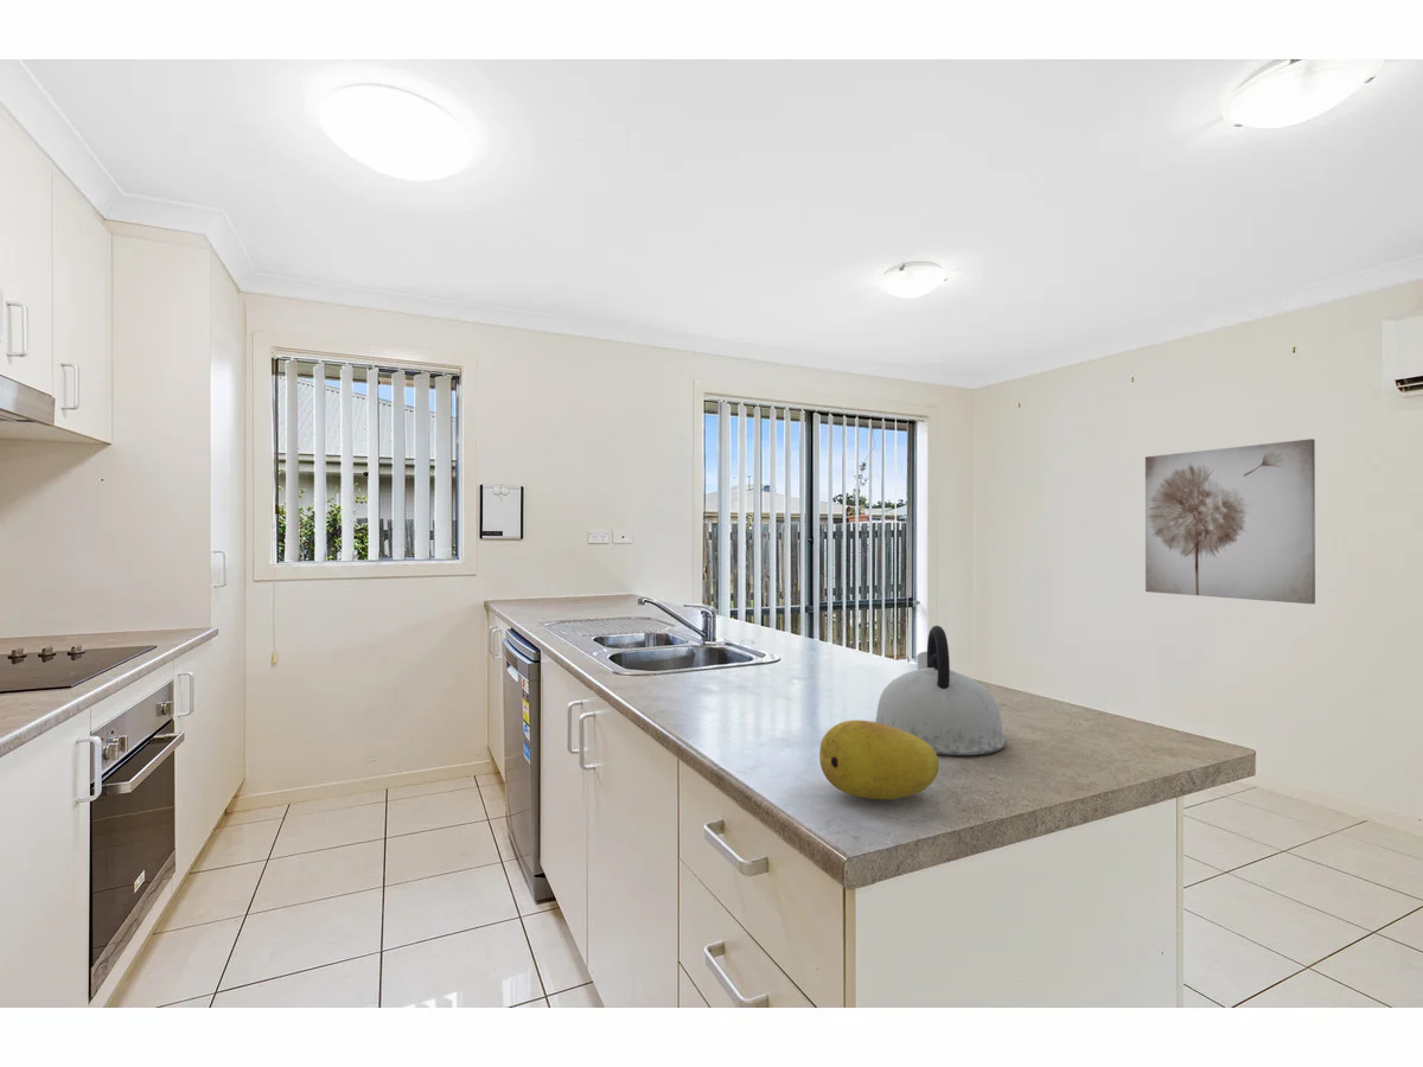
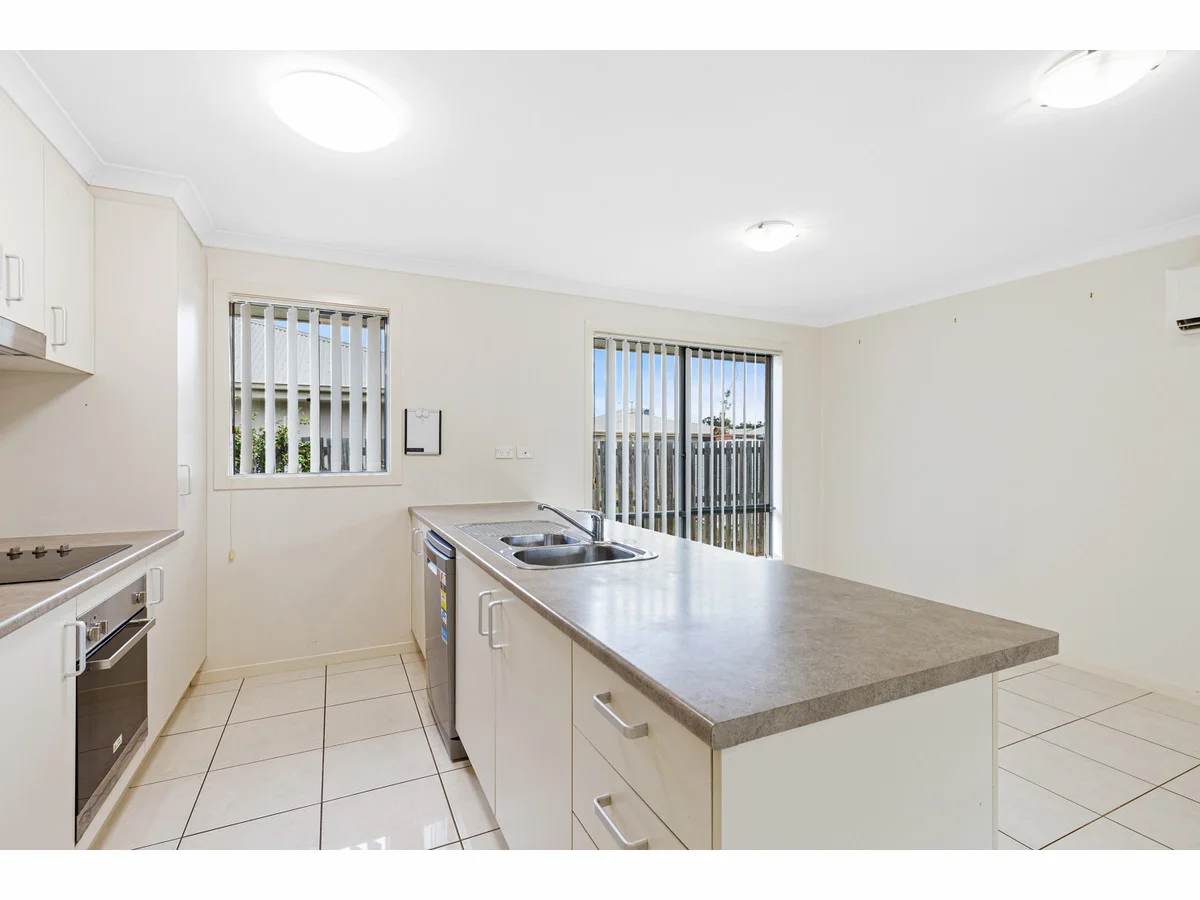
- wall art [1144,437,1316,605]
- kettle [874,625,1008,756]
- fruit [818,718,940,801]
